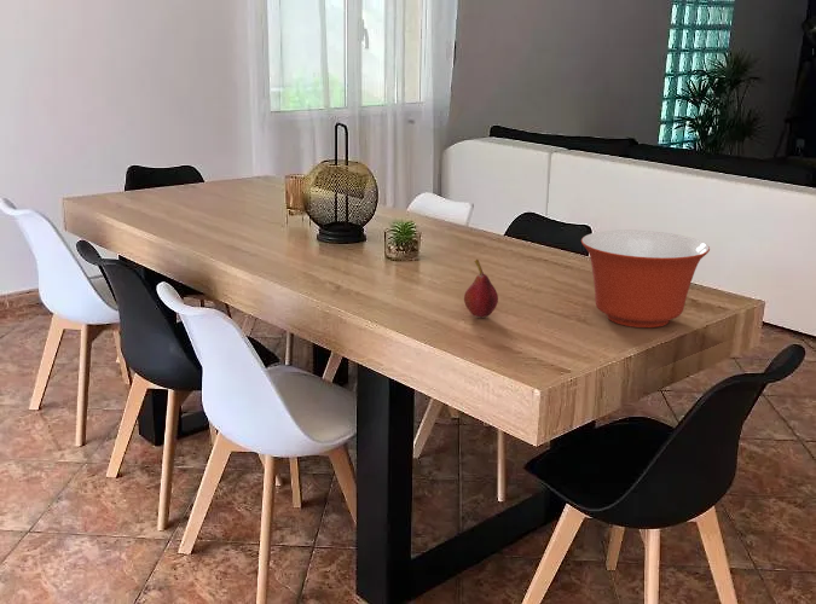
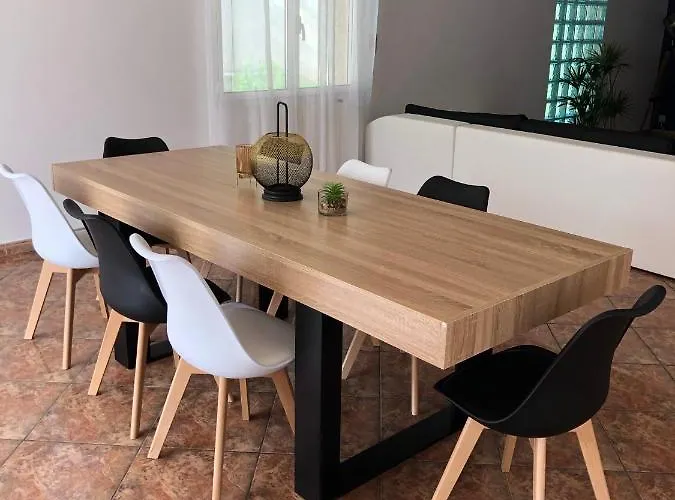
- mixing bowl [580,230,711,329]
- fruit [463,259,499,319]
